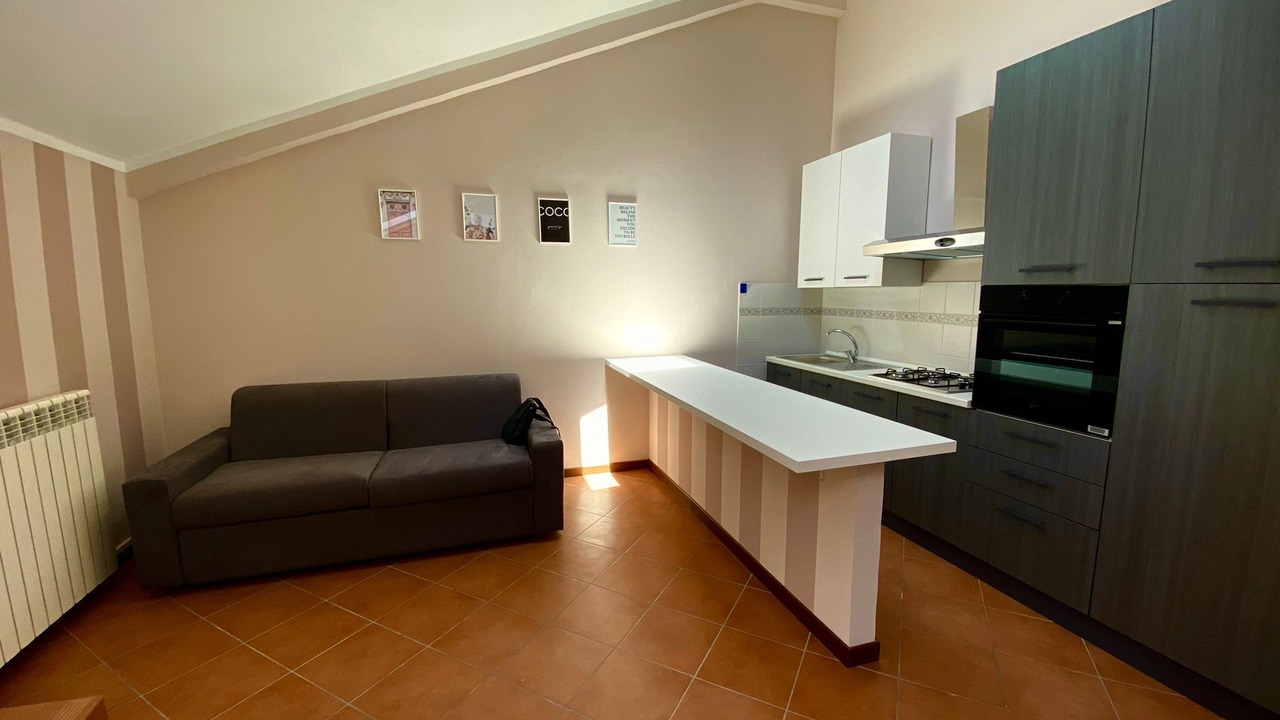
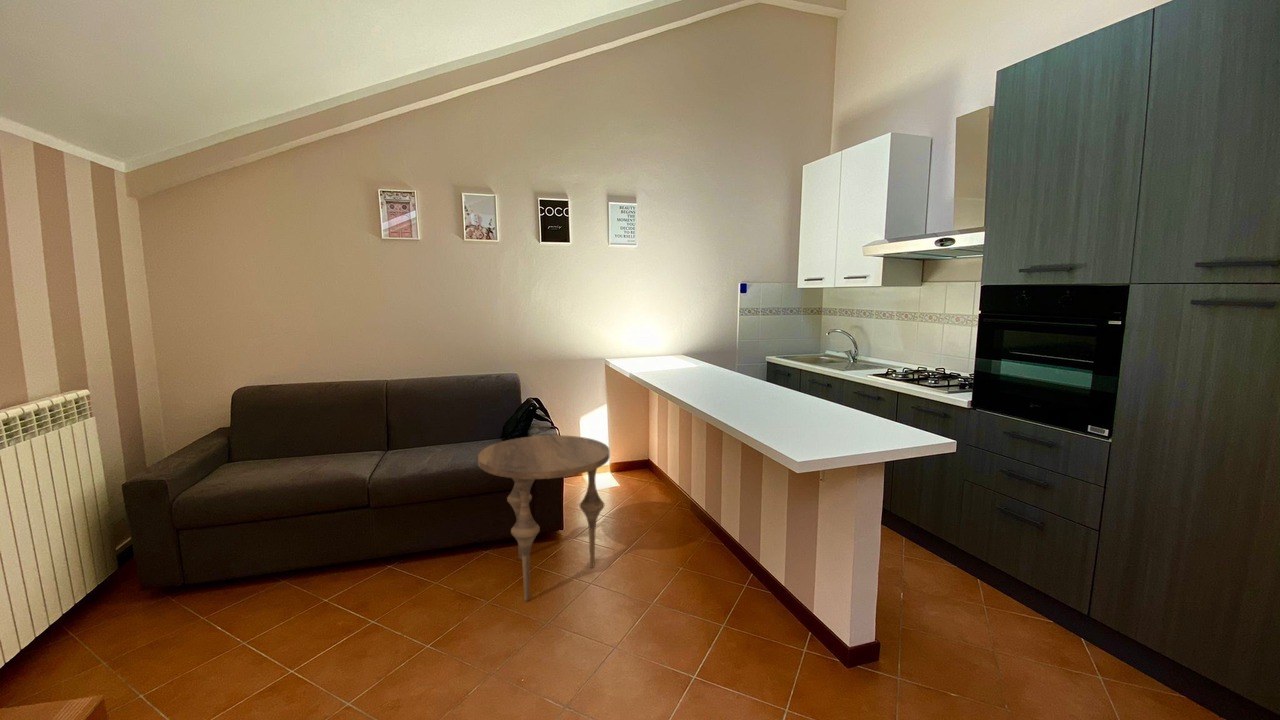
+ side table [477,434,611,602]
